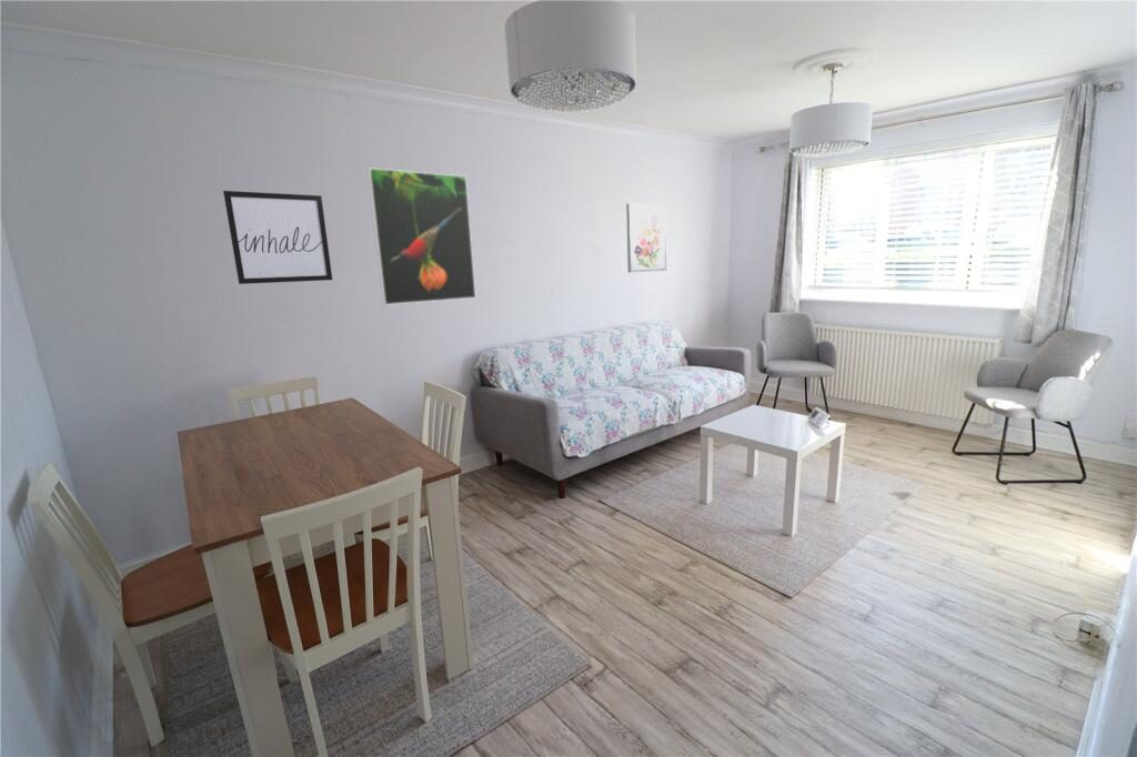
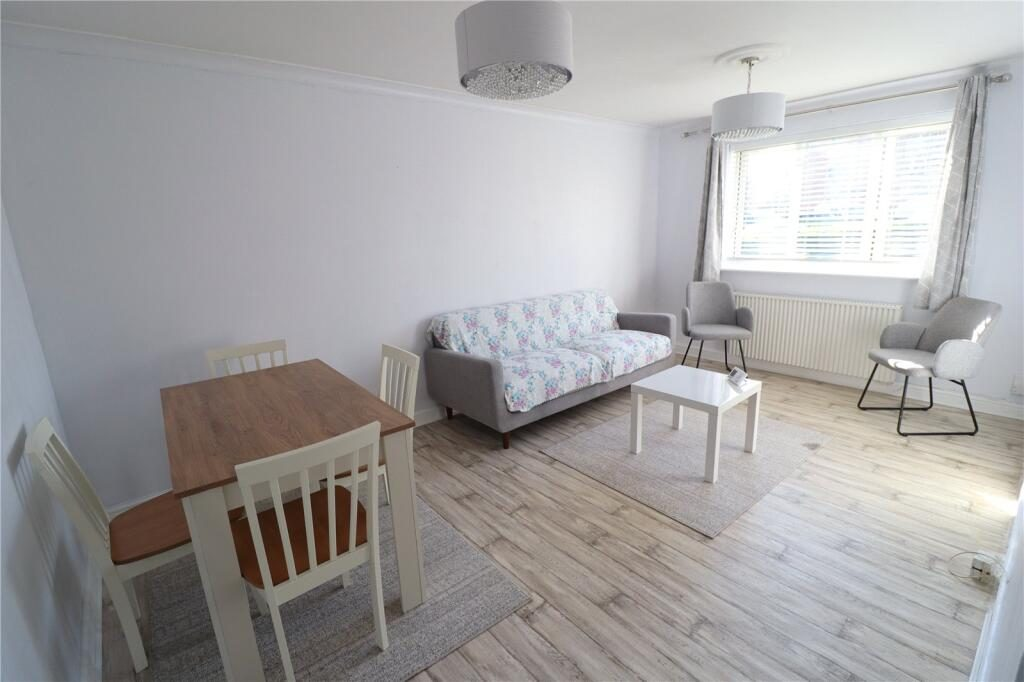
- wall art [222,190,333,285]
- wall art [625,202,667,273]
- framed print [366,166,477,306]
